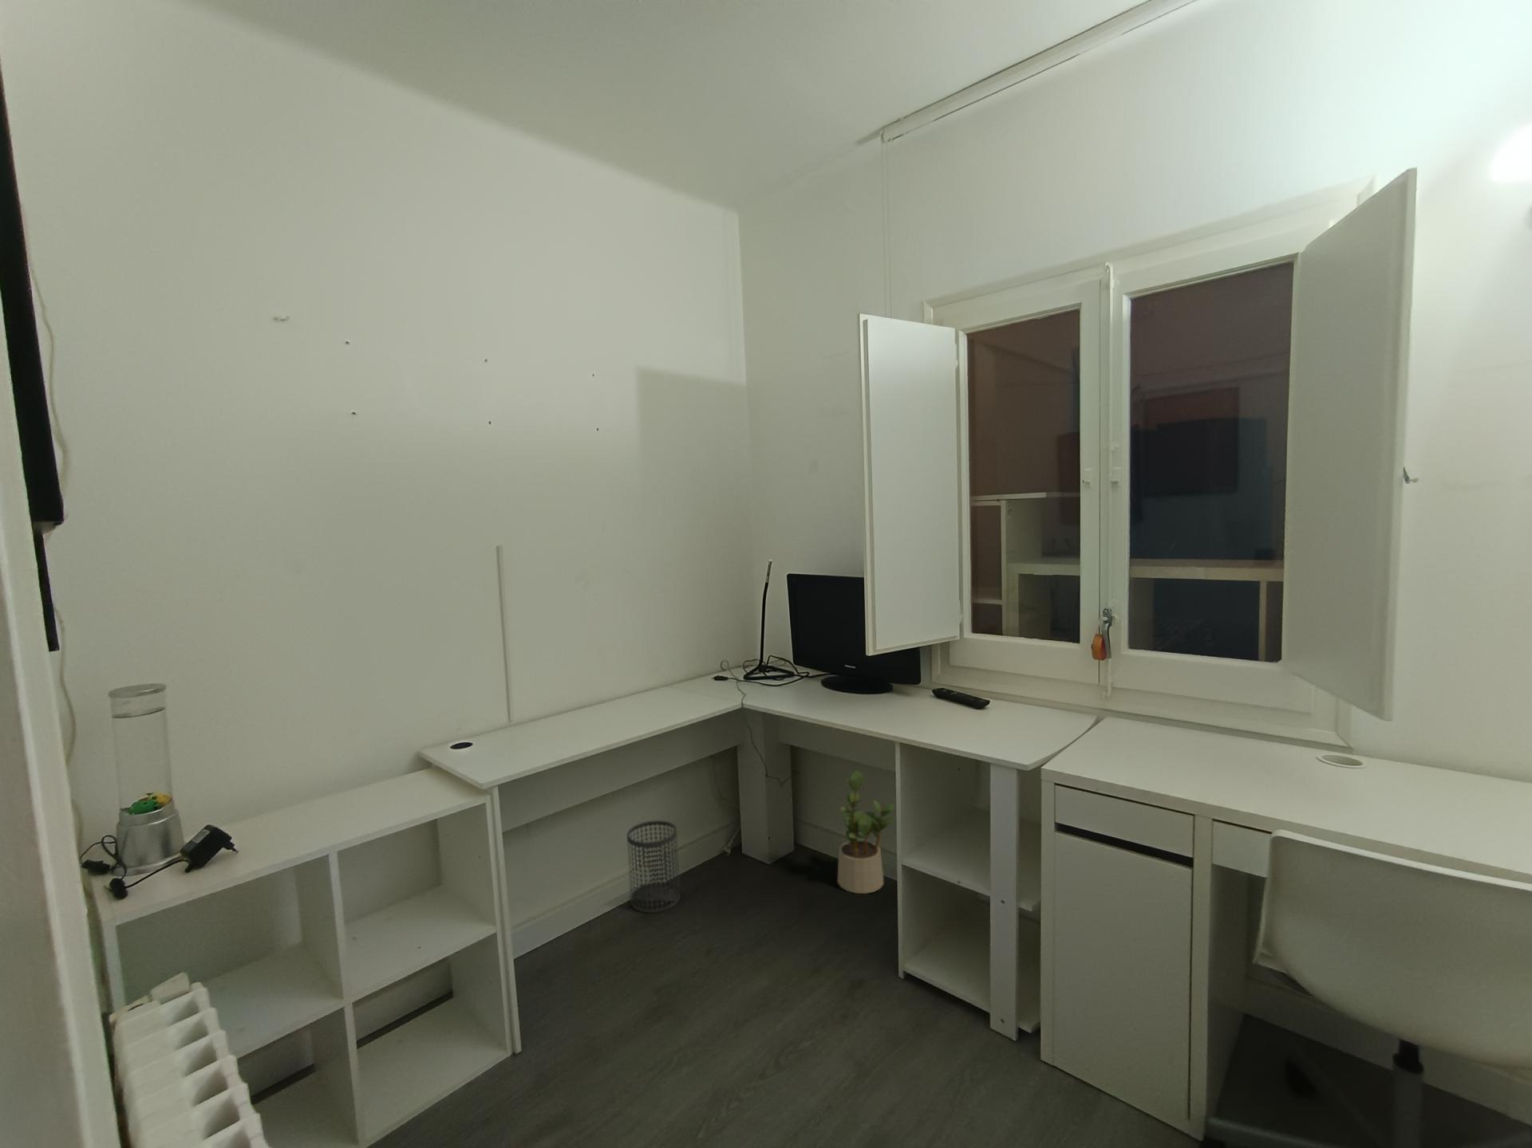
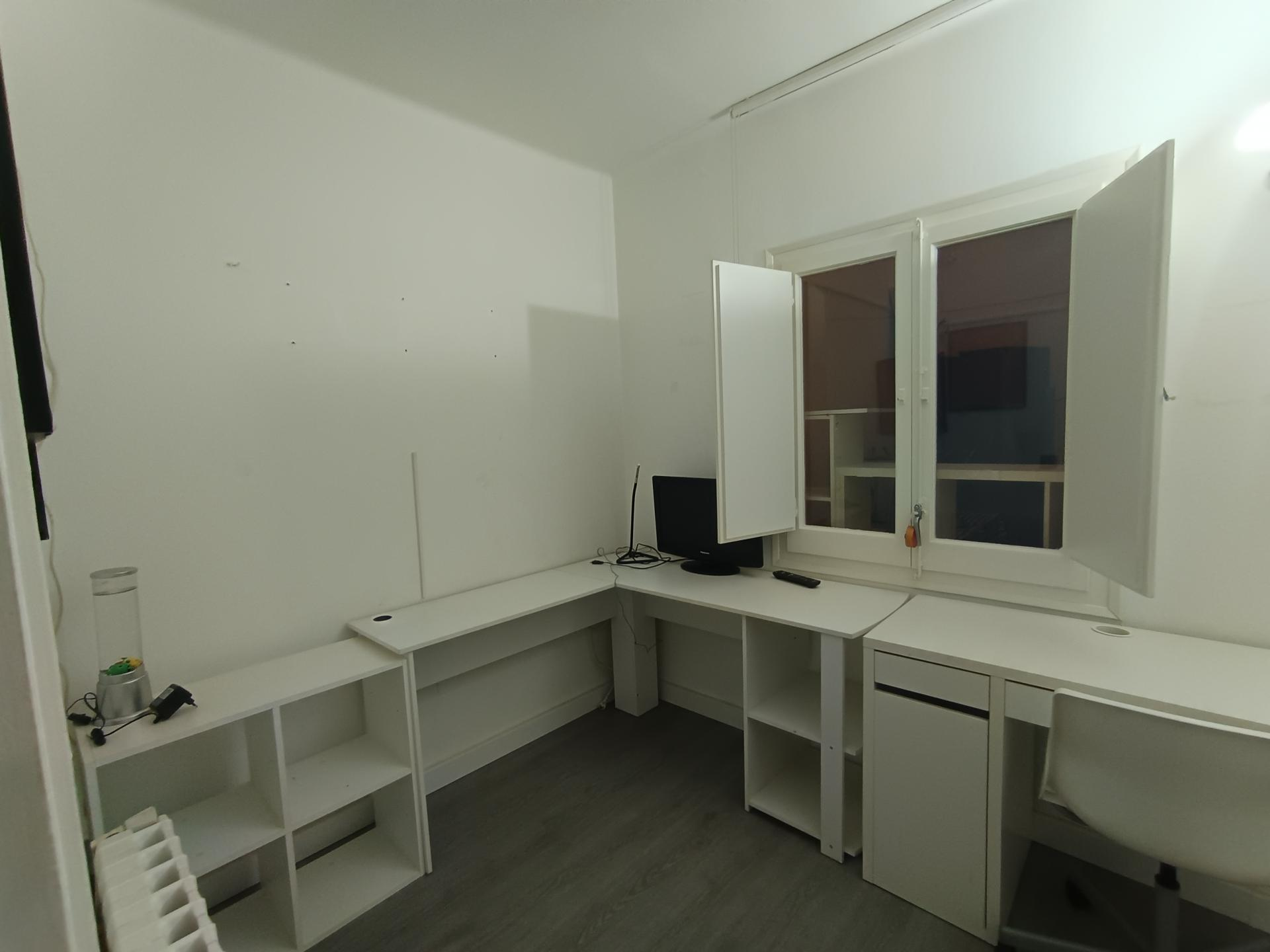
- potted plant [837,771,896,895]
- wastebasket [626,820,680,914]
